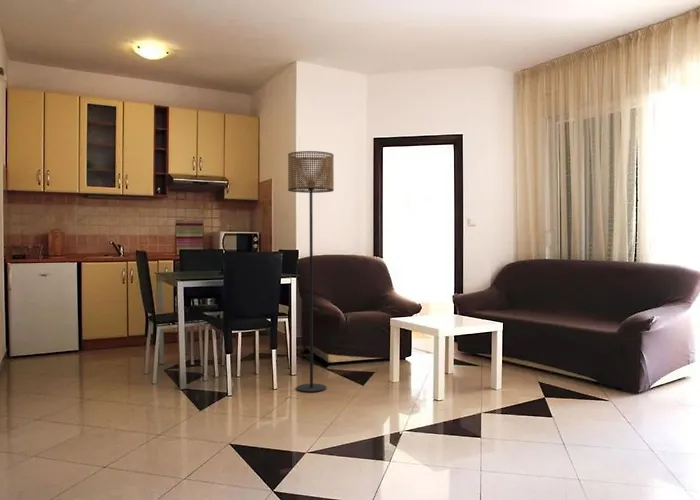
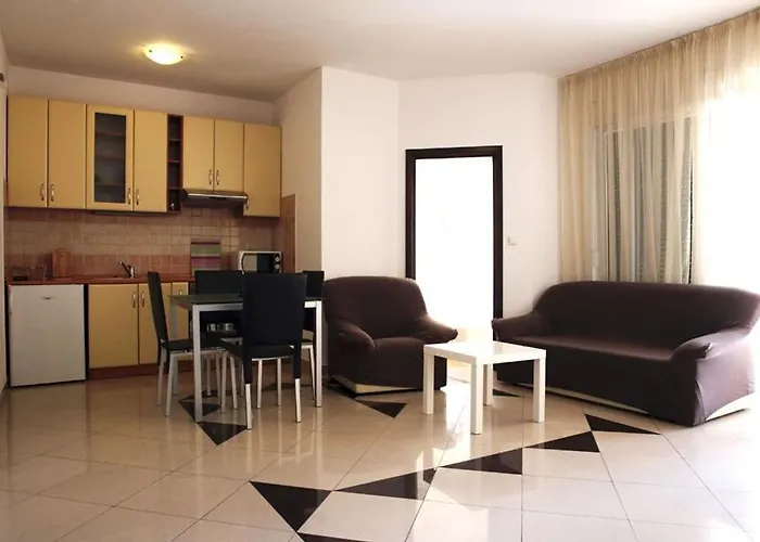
- floor lamp [287,150,335,393]
